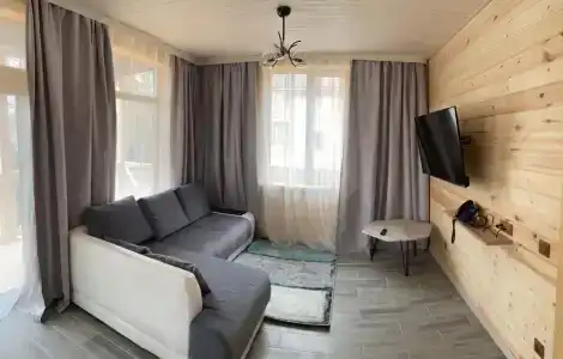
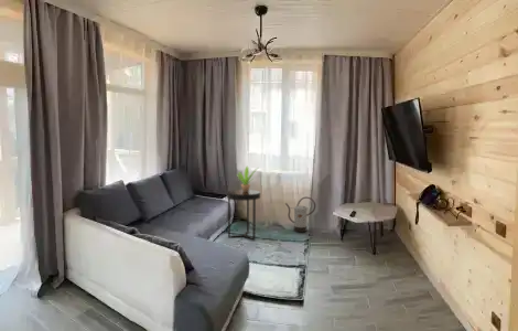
+ watering can [284,196,316,233]
+ potted plant [236,166,259,192]
+ side table [226,189,261,242]
